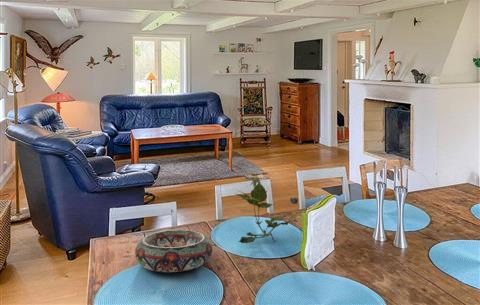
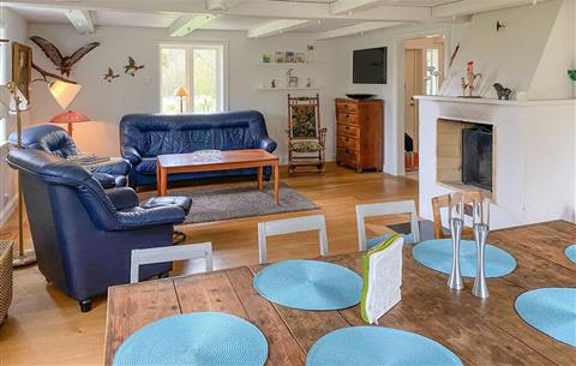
- flower [235,173,299,245]
- decorative bowl [134,229,213,273]
